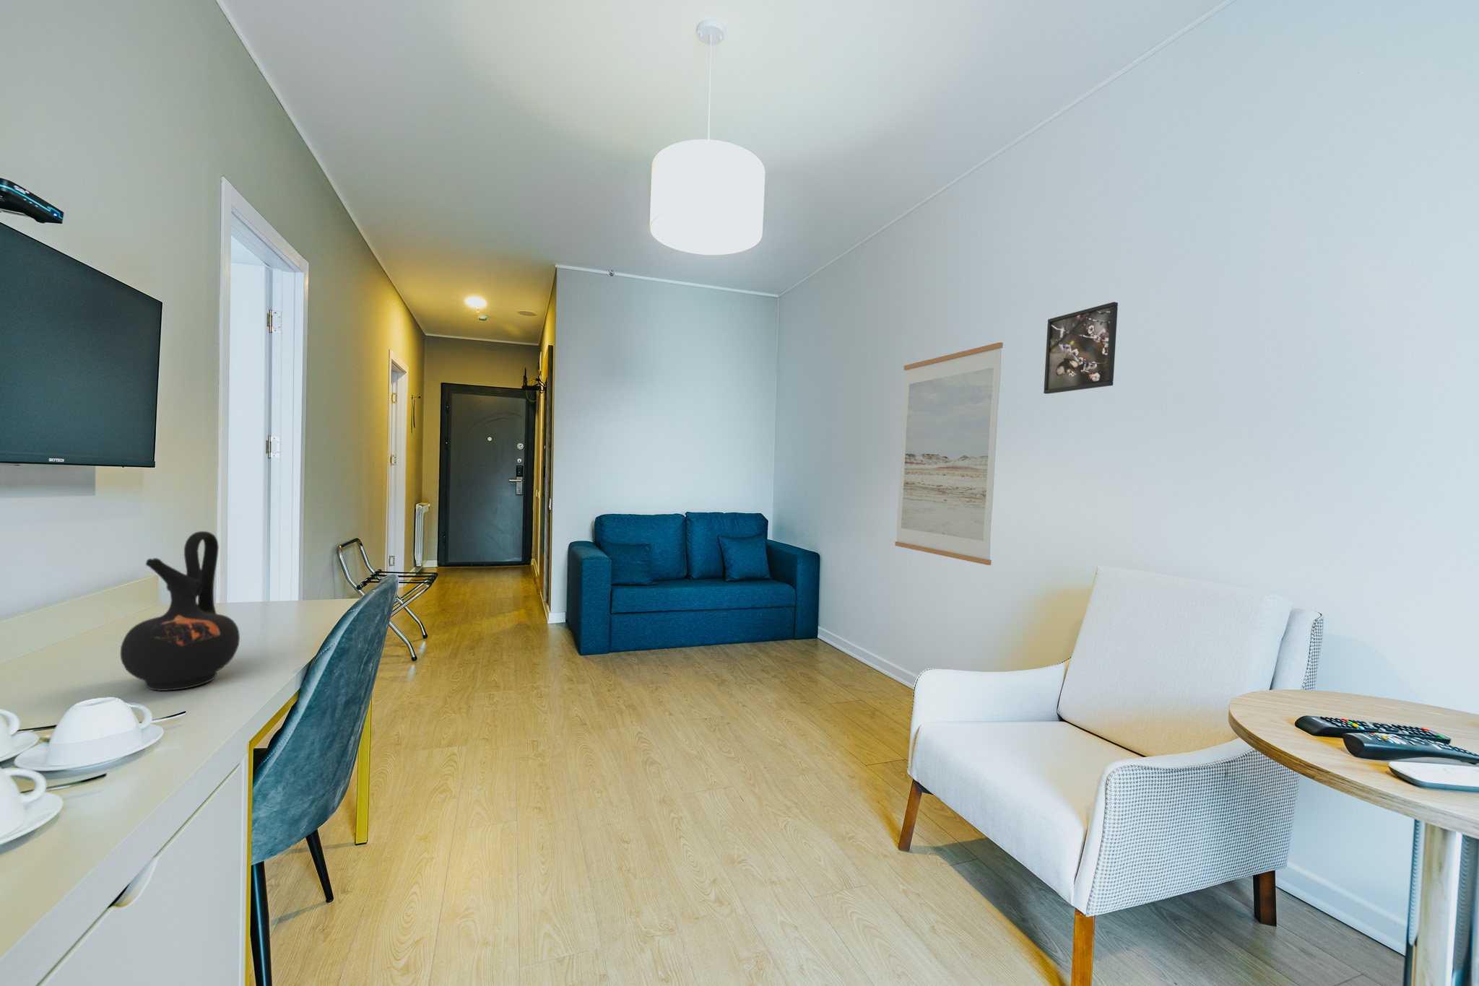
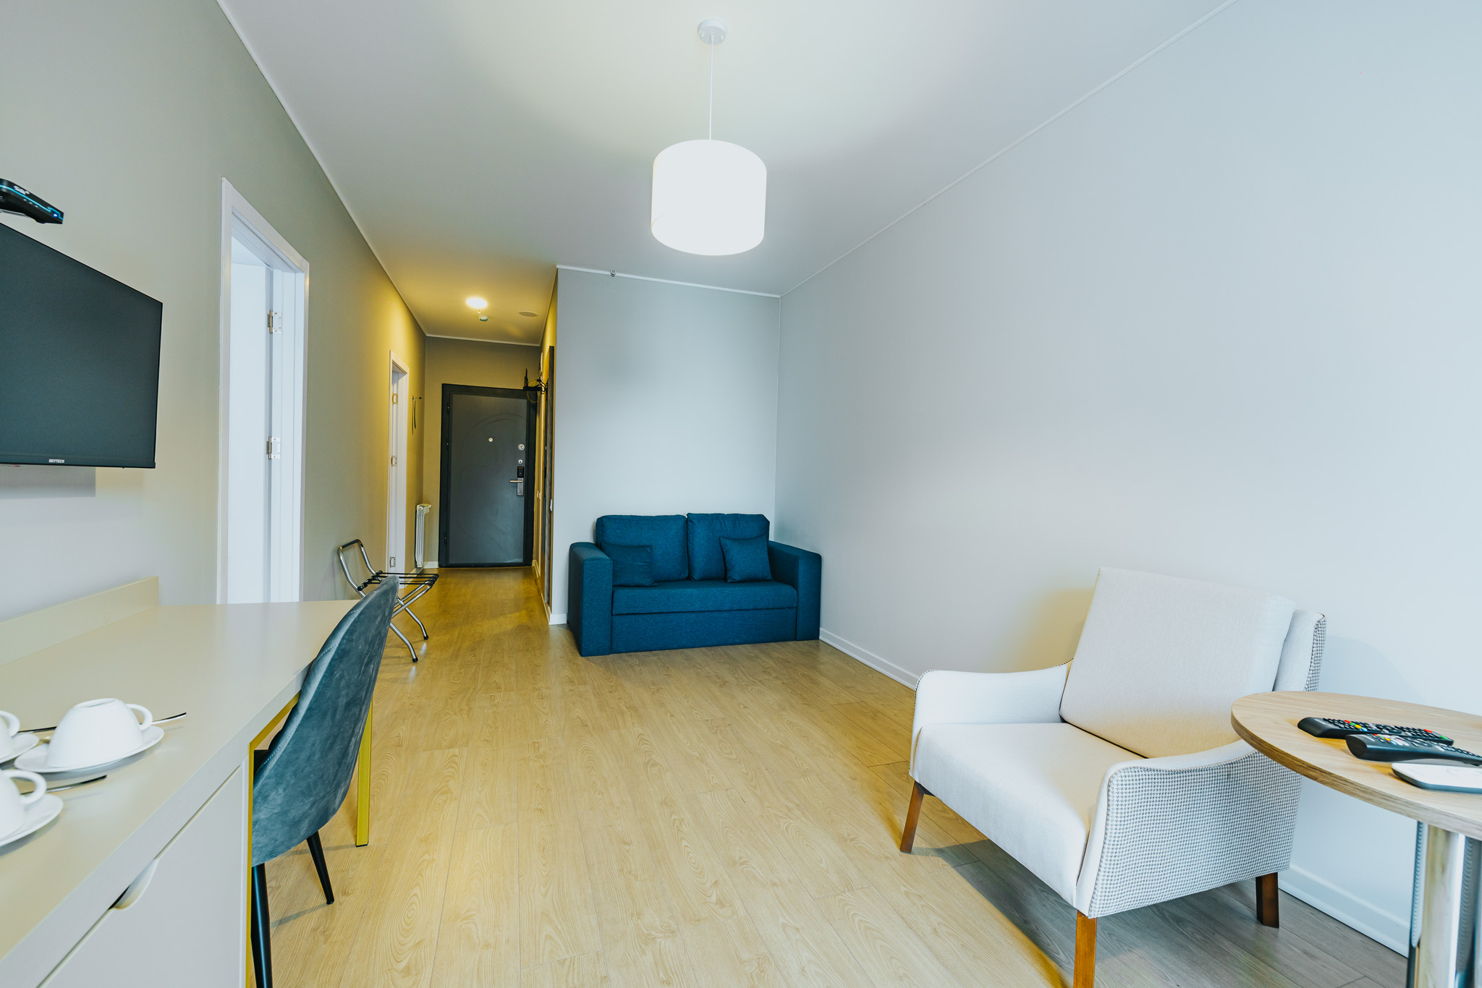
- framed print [1043,302,1119,395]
- ceramic jug [120,530,241,691]
- wall art [895,341,1004,566]
